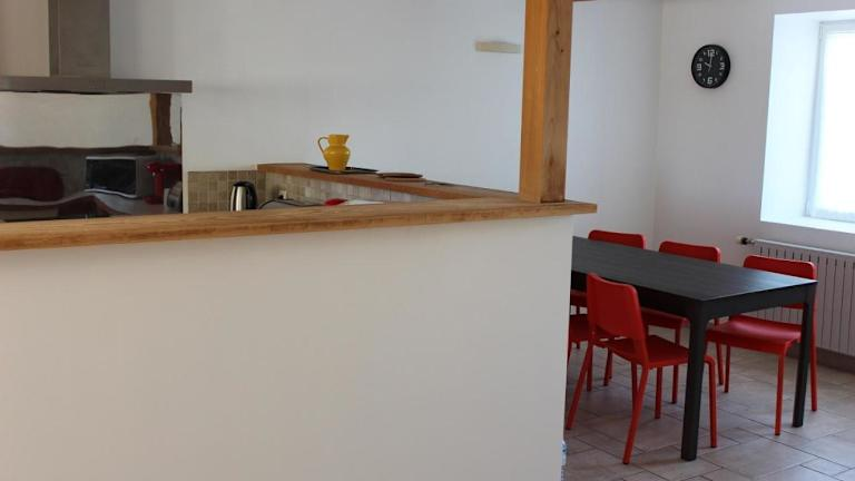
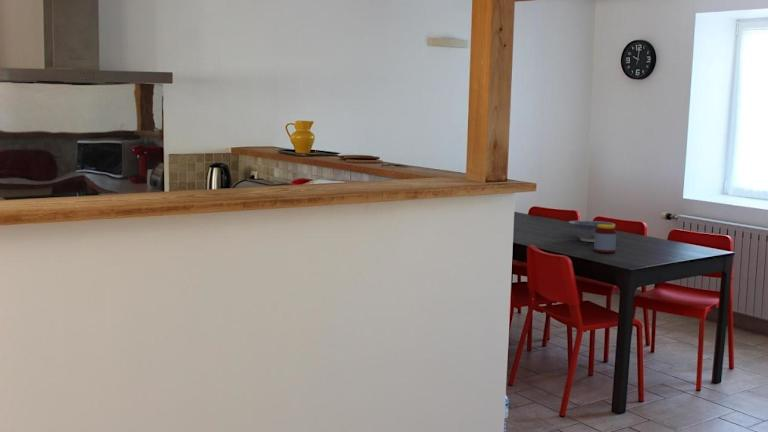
+ jar [593,224,617,254]
+ decorative bowl [567,220,616,243]
